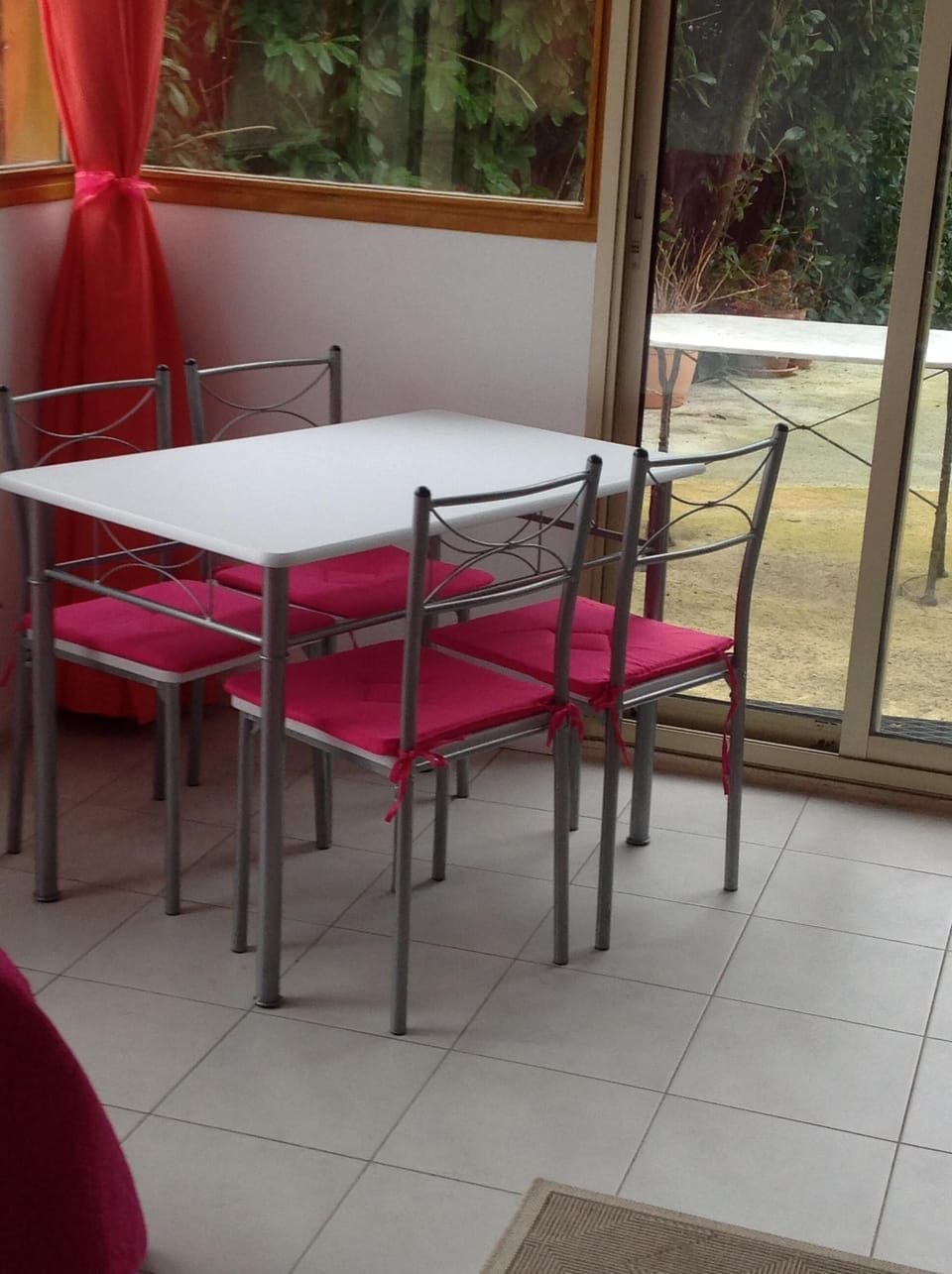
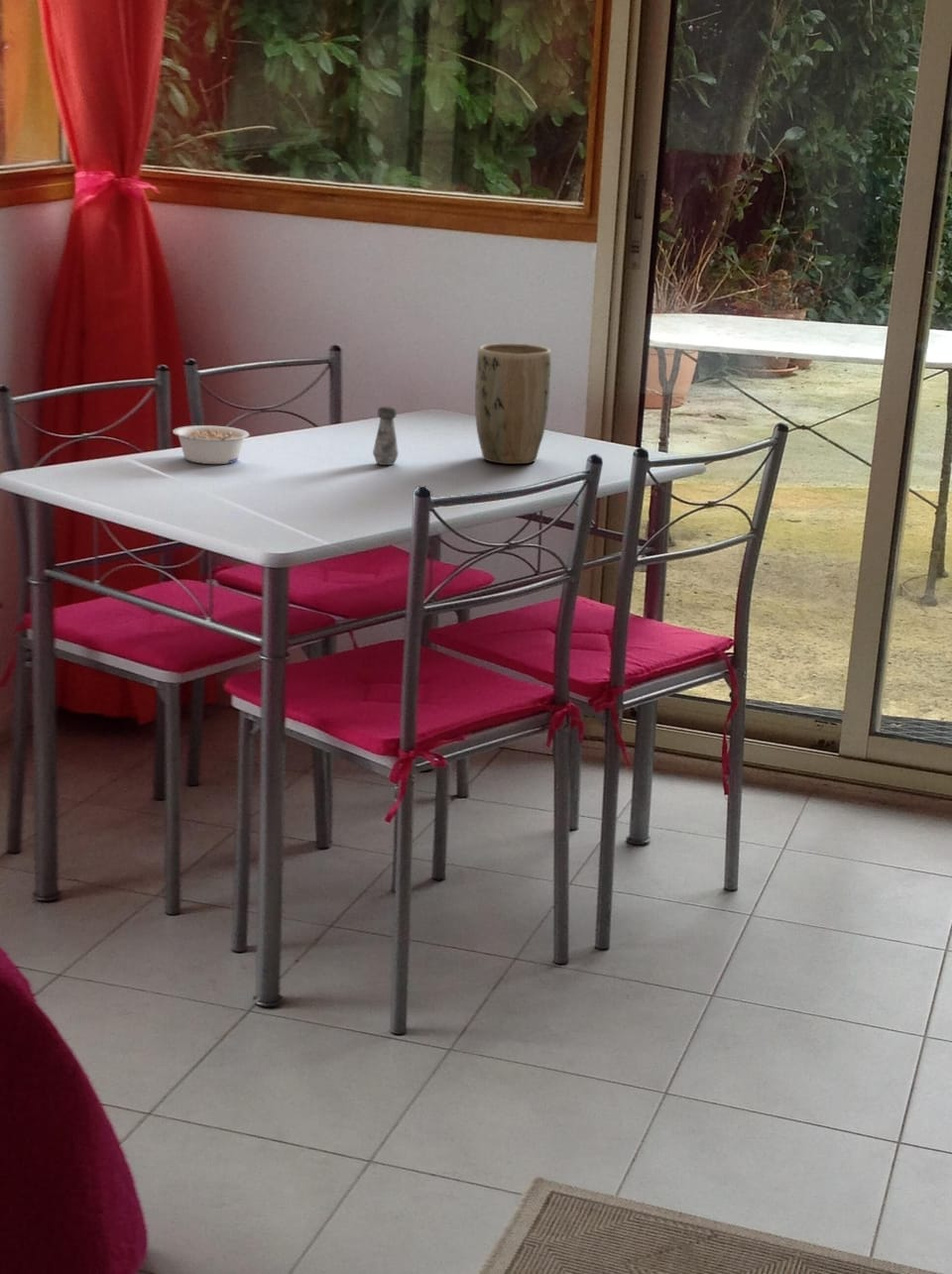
+ salt shaker [372,405,400,466]
+ legume [172,424,250,465]
+ plant pot [474,342,552,465]
